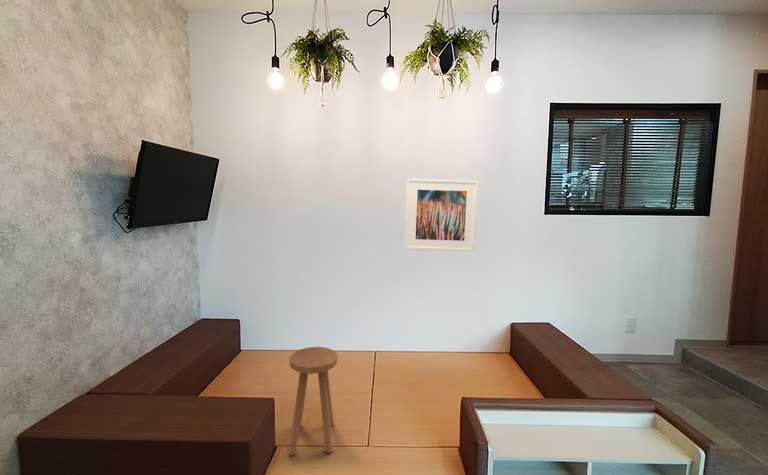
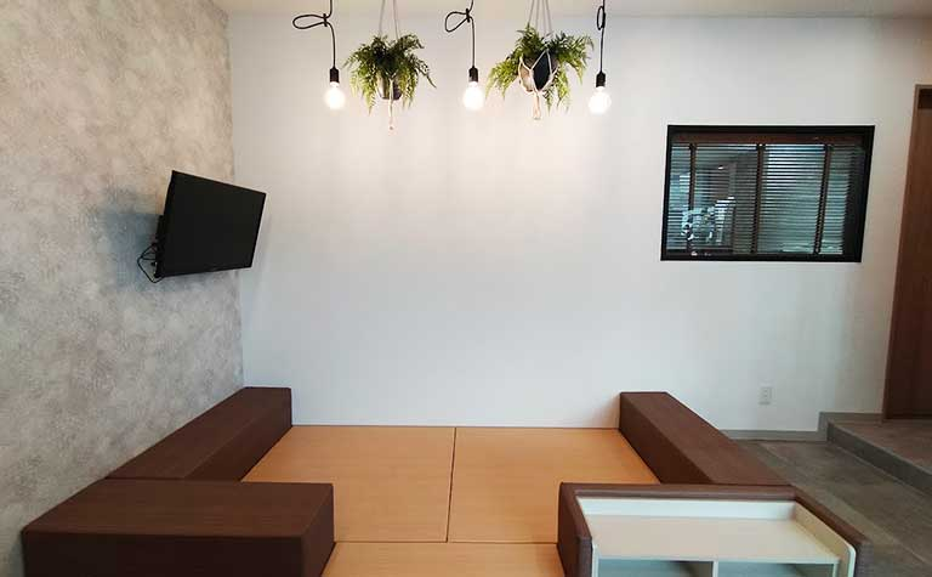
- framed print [403,177,479,253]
- stool [288,346,339,456]
